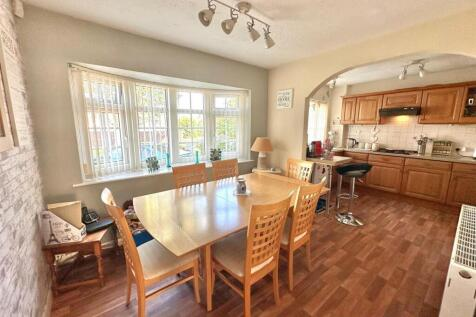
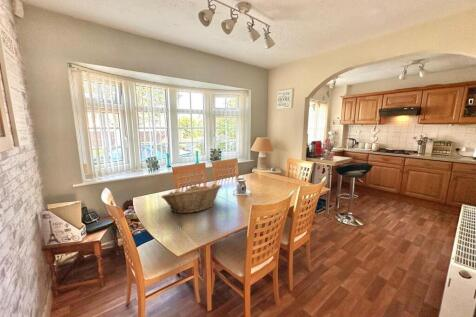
+ fruit basket [160,183,223,214]
